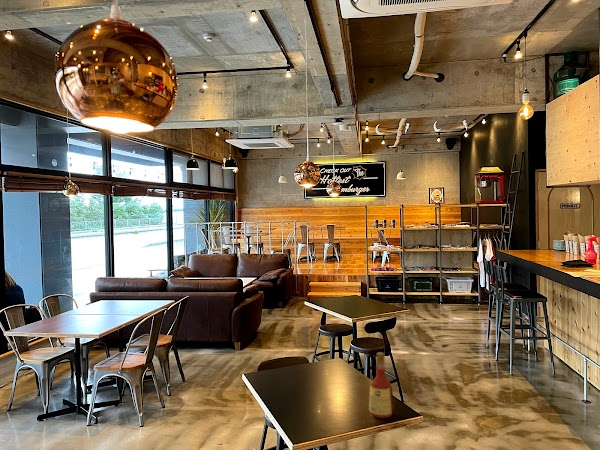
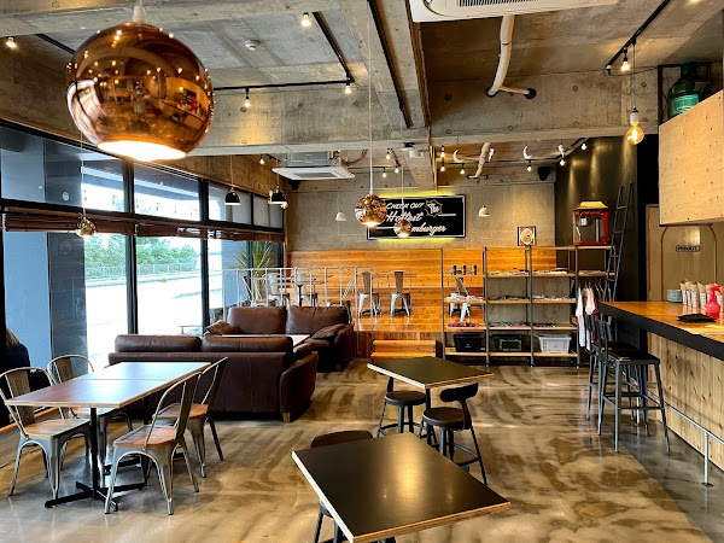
- bottle [368,351,395,419]
